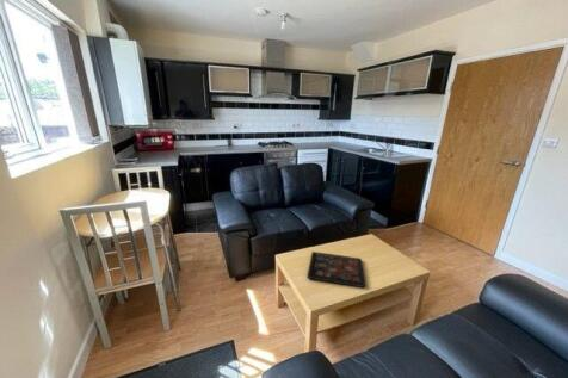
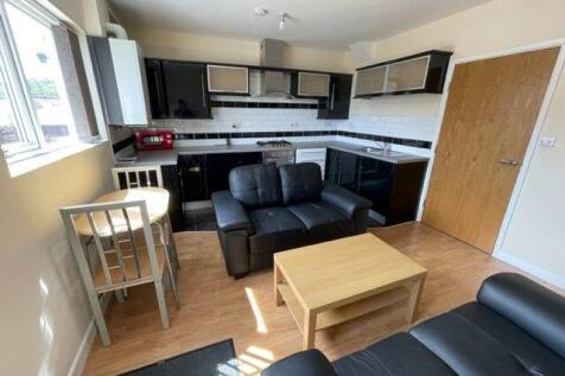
- decorative tray [305,250,366,289]
